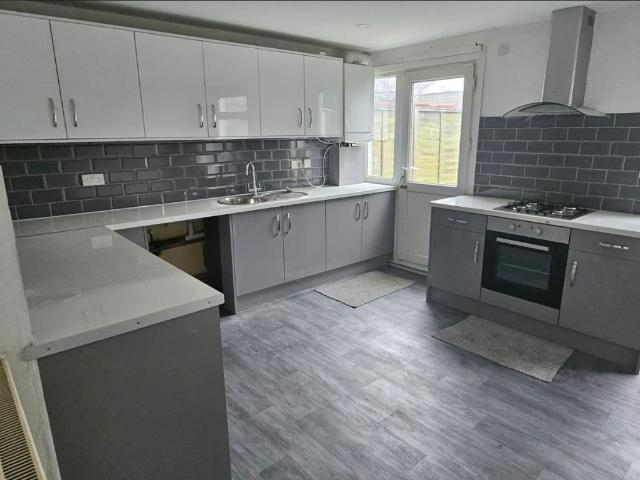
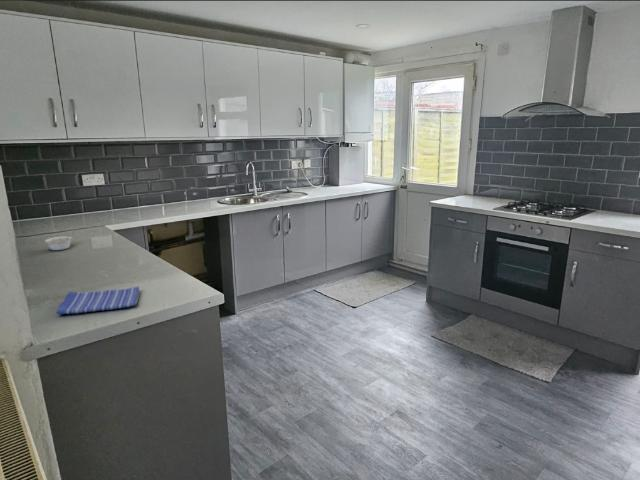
+ dish towel [56,286,140,316]
+ legume [44,232,75,251]
